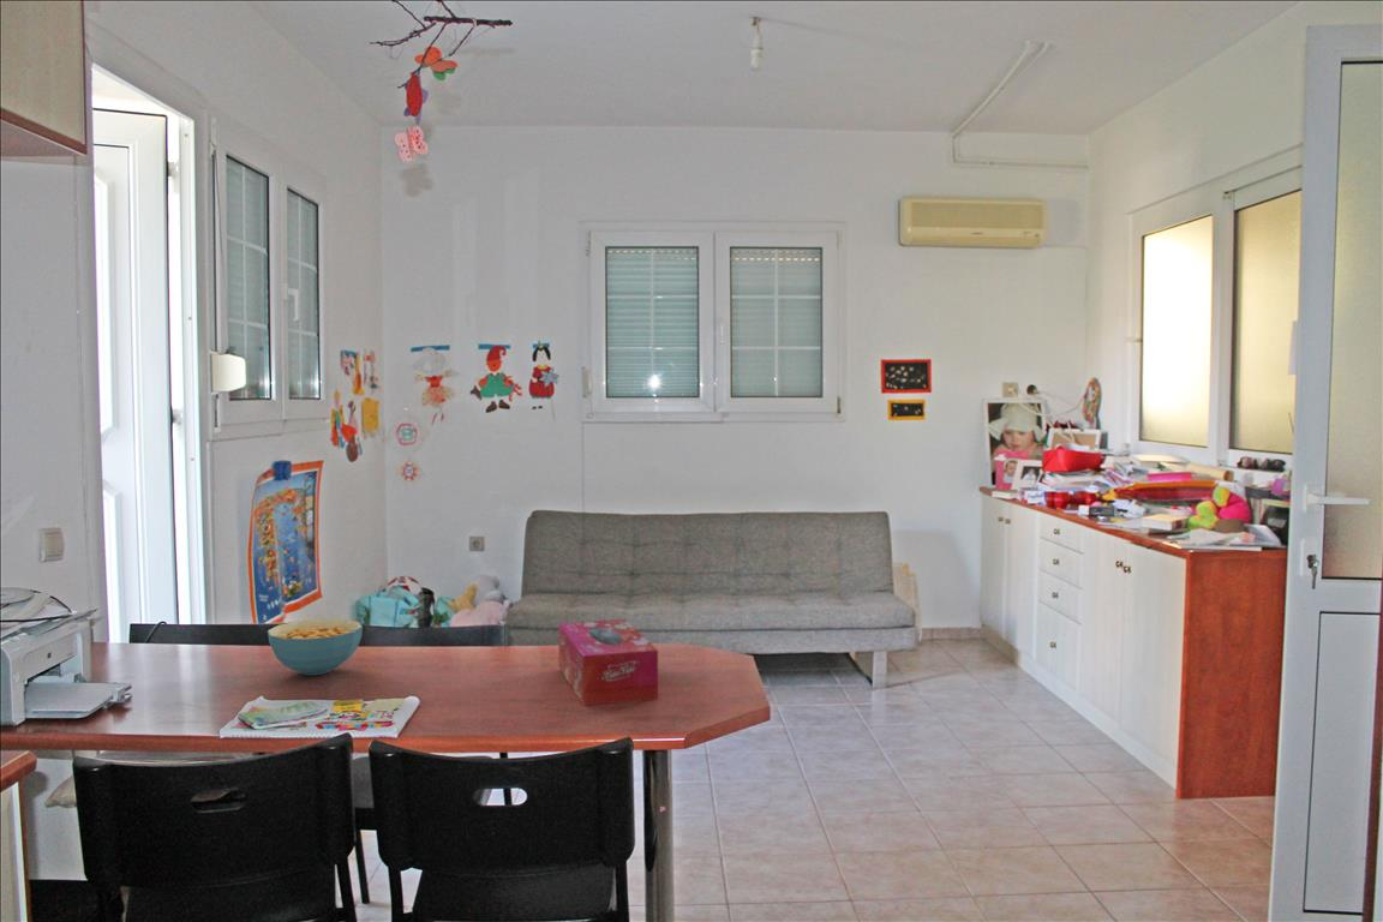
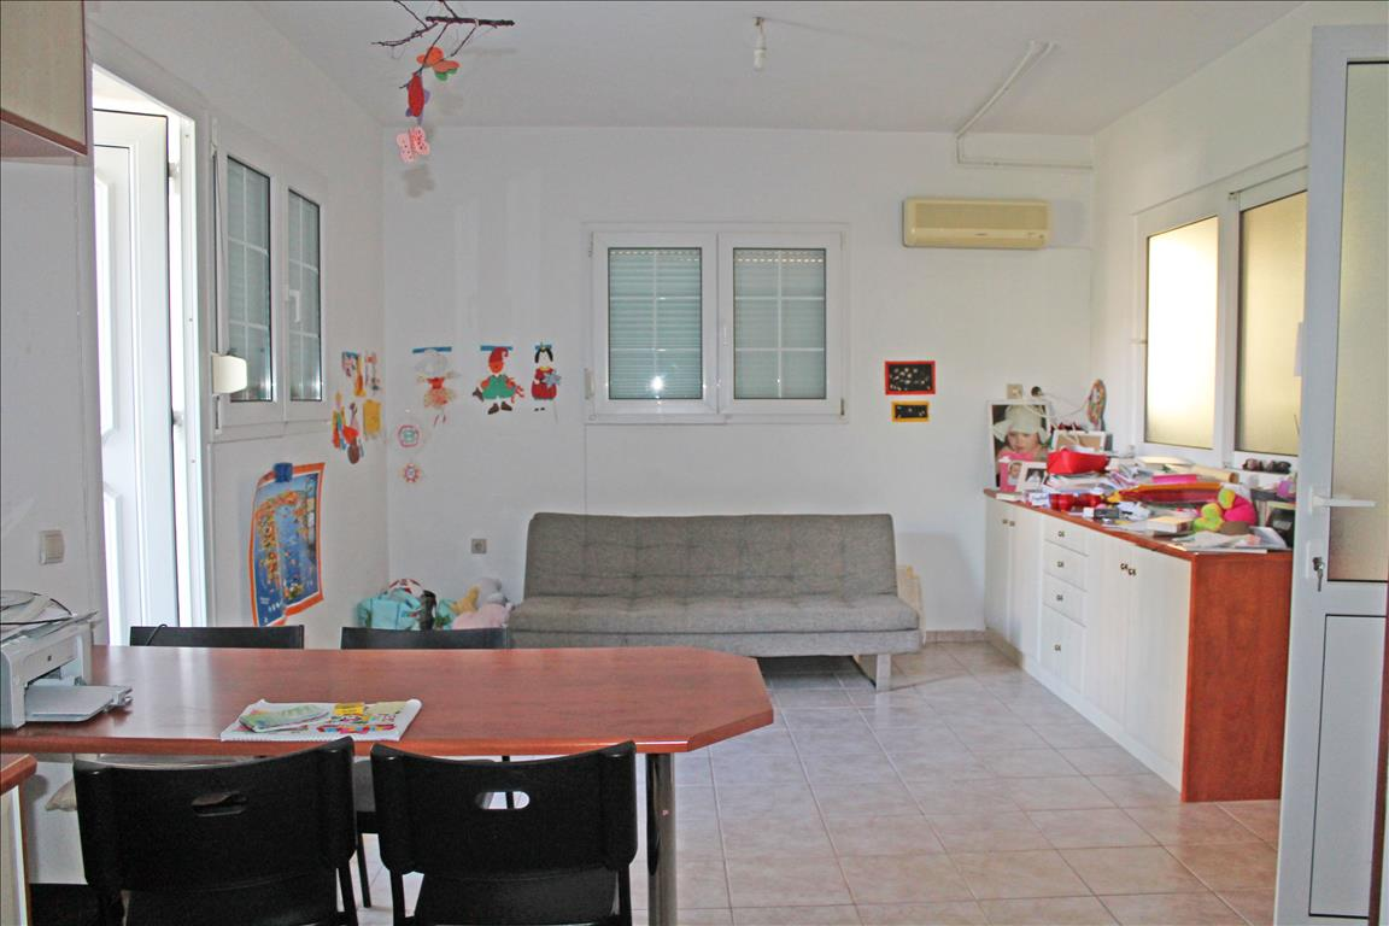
- cereal bowl [267,617,364,676]
- tissue box [557,618,659,707]
